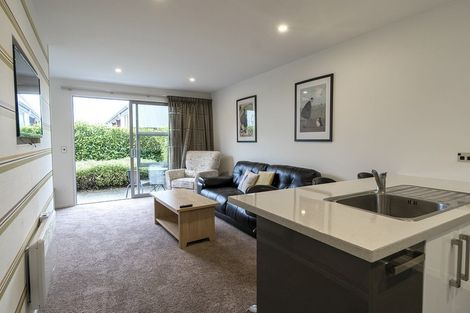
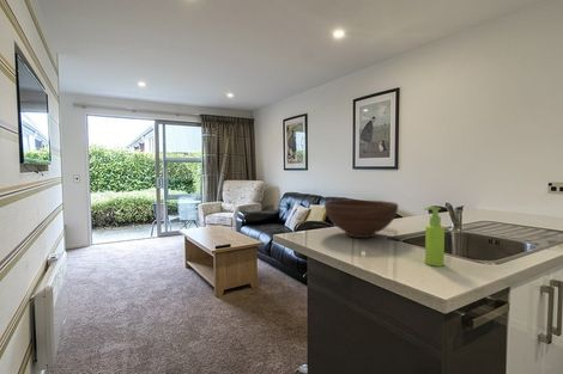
+ soap dispenser [423,206,446,268]
+ fruit bowl [323,200,399,239]
